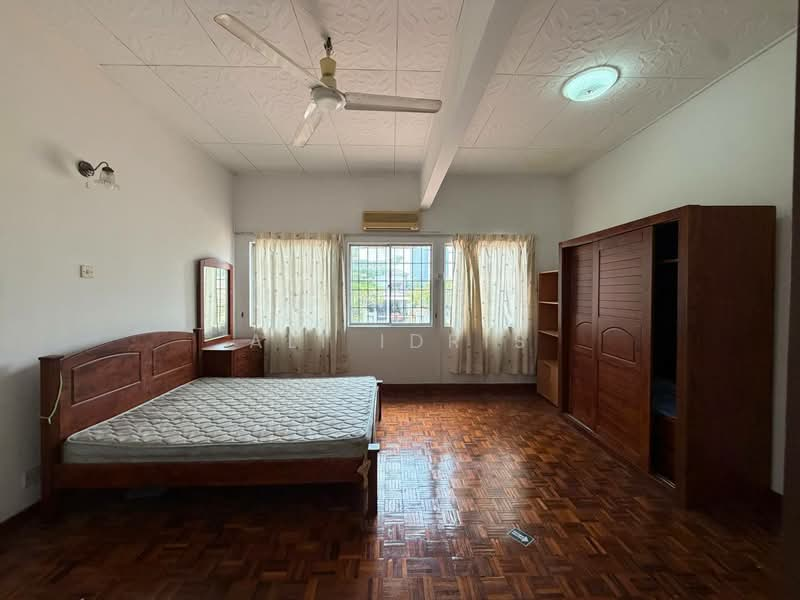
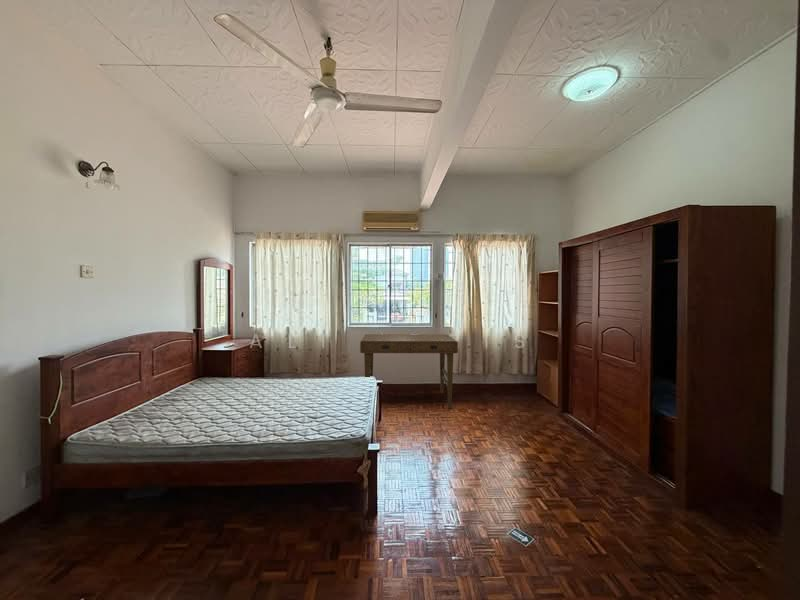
+ desk [359,333,459,410]
